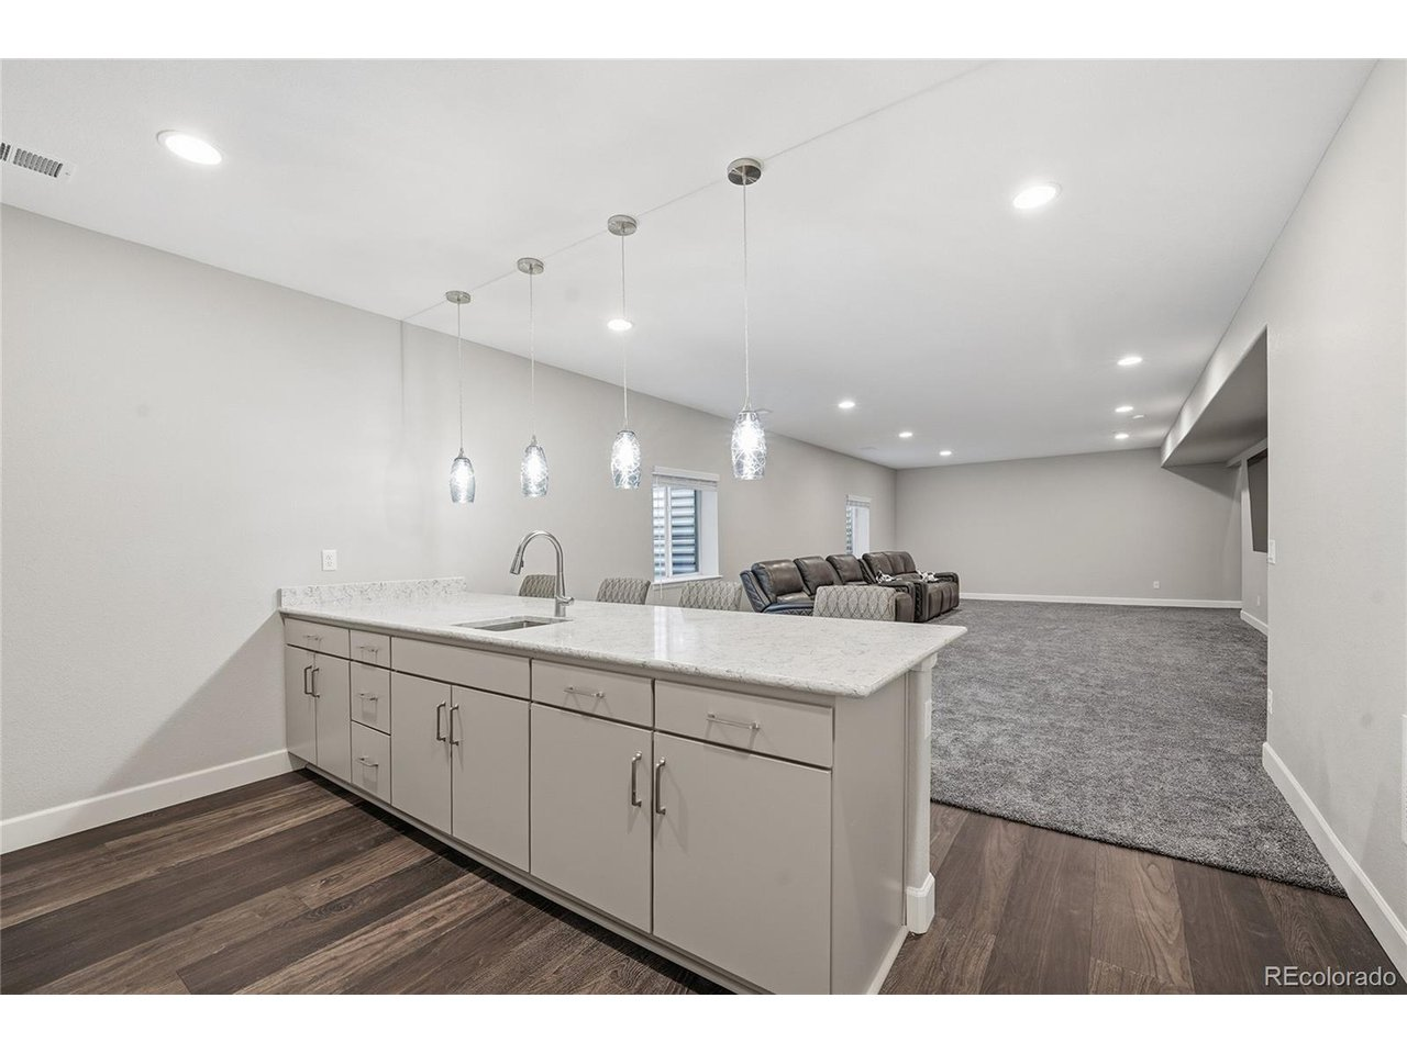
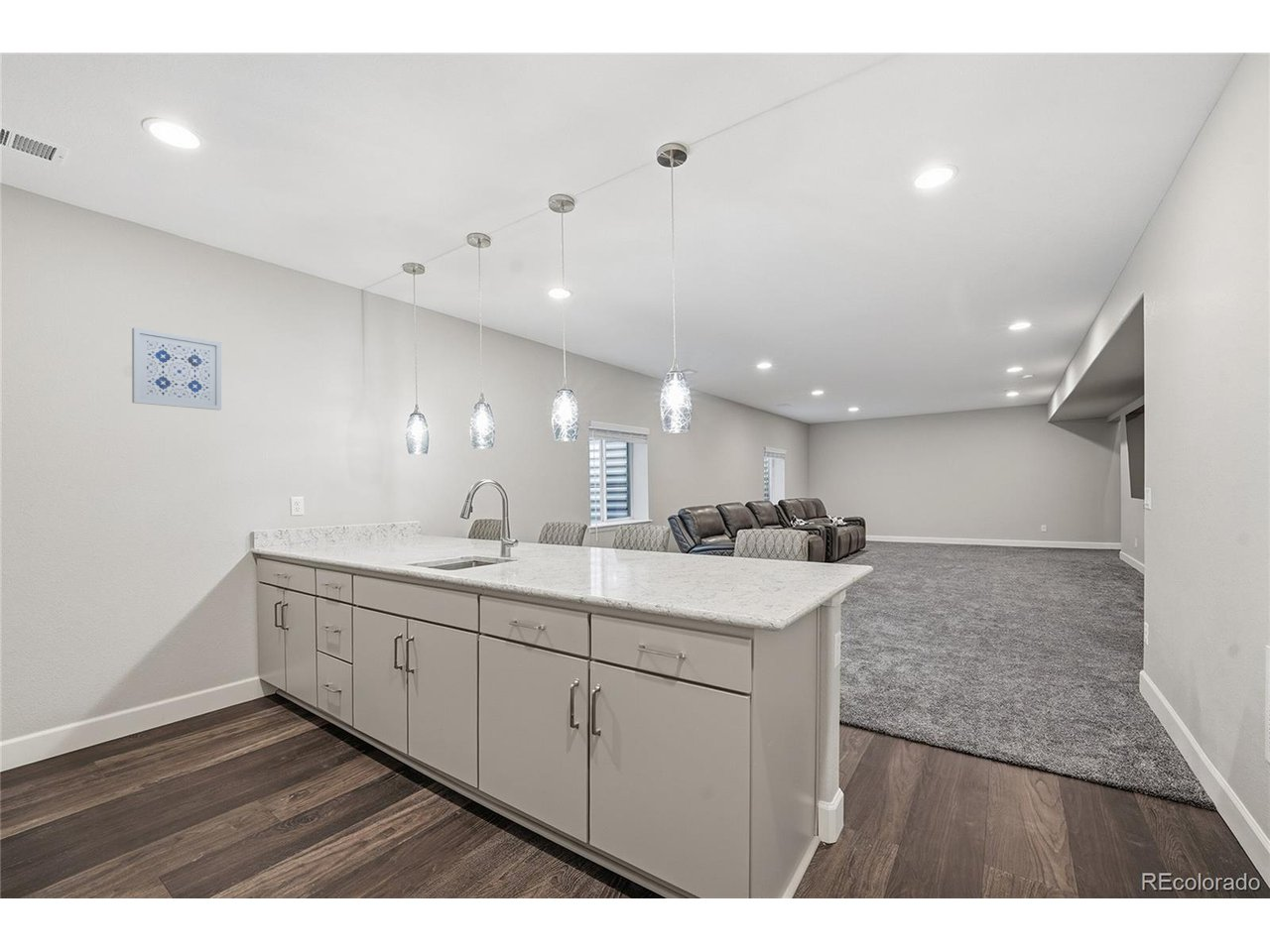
+ wall art [131,326,222,412]
